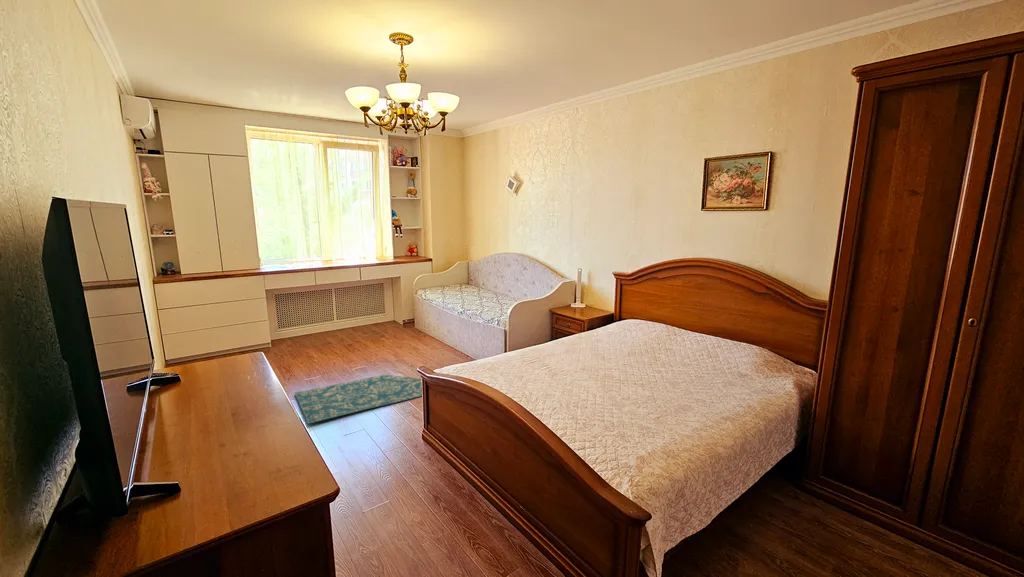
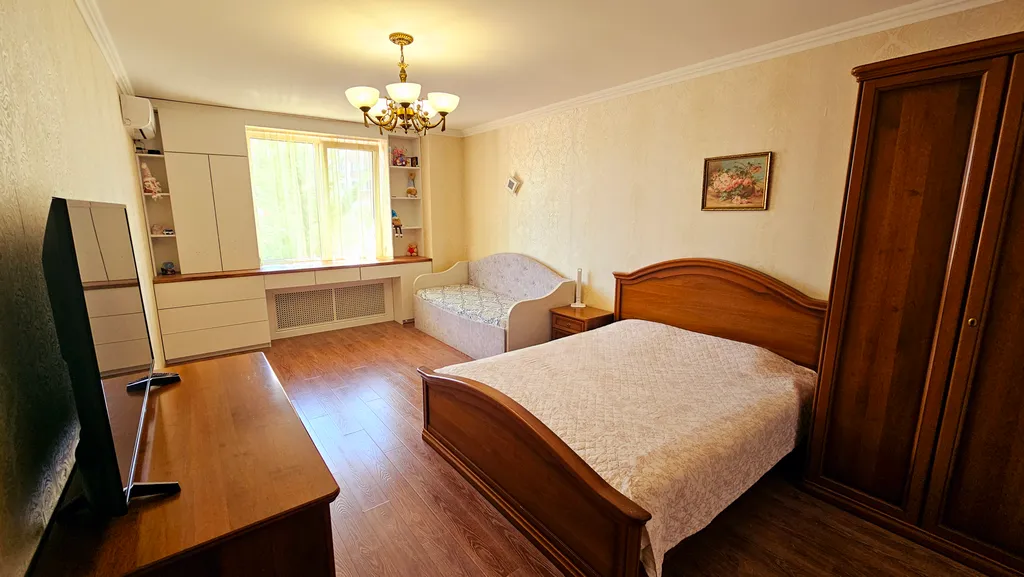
- rug [294,374,423,425]
